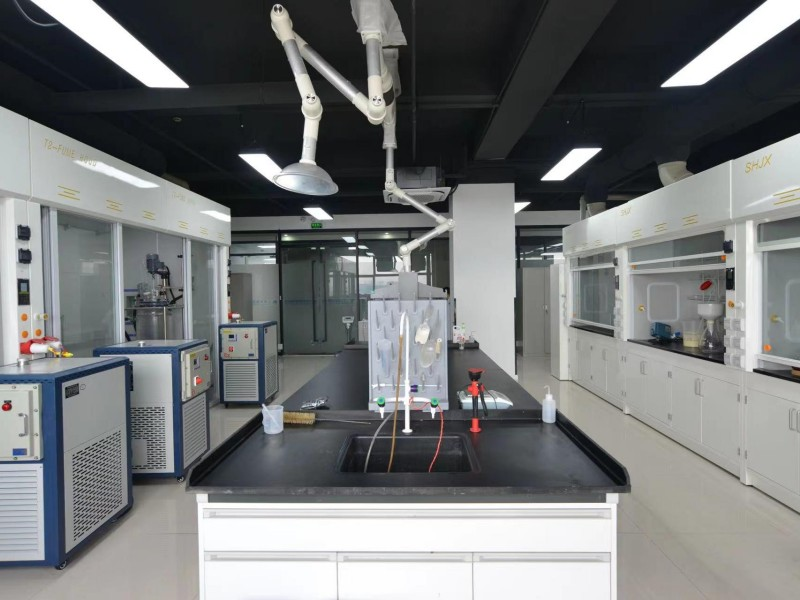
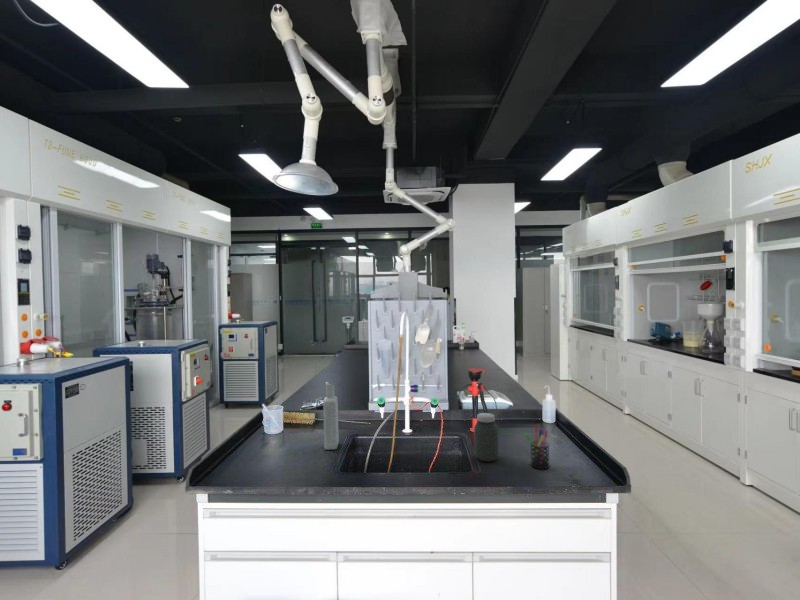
+ pen holder [525,424,551,470]
+ jar [473,412,499,462]
+ bottle [322,381,340,451]
